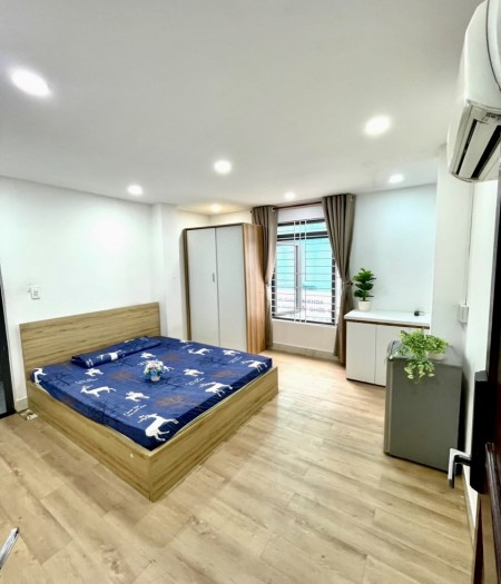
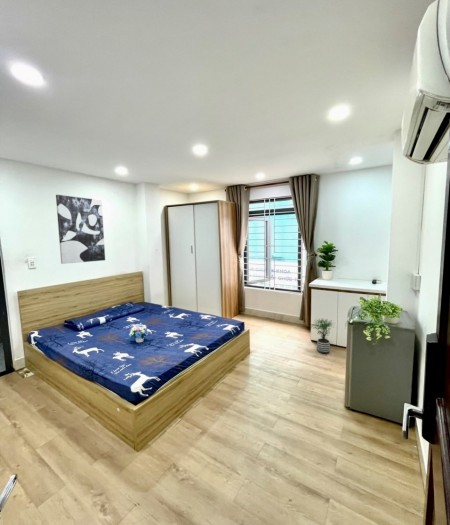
+ wall art [55,194,106,265]
+ potted plant [309,317,336,355]
